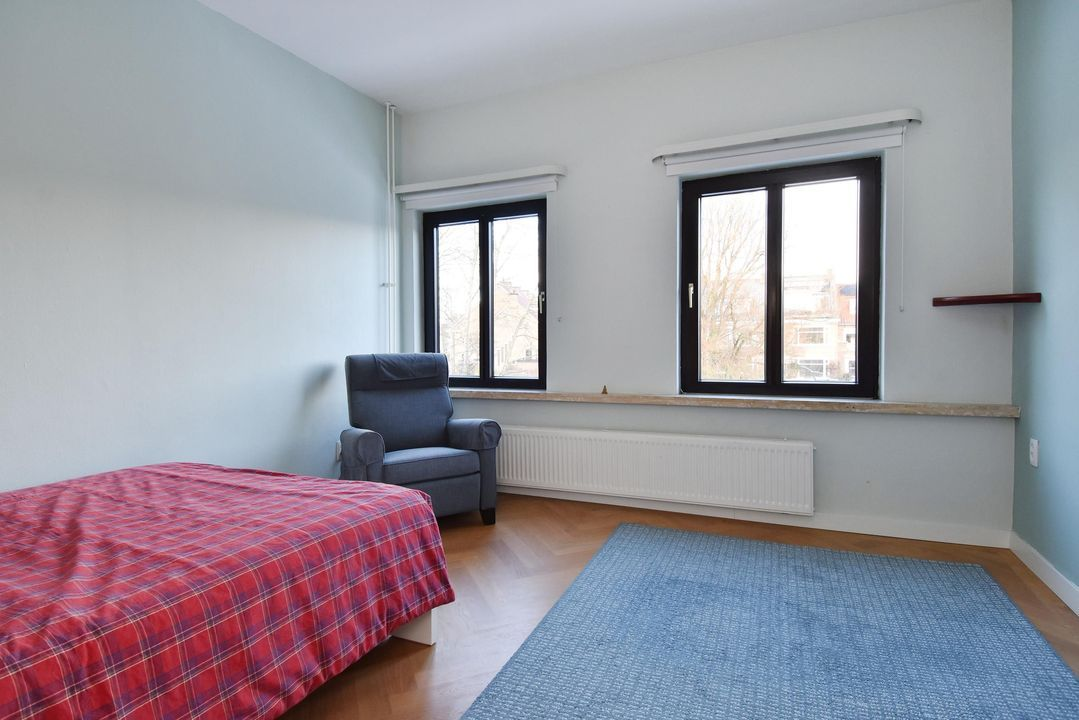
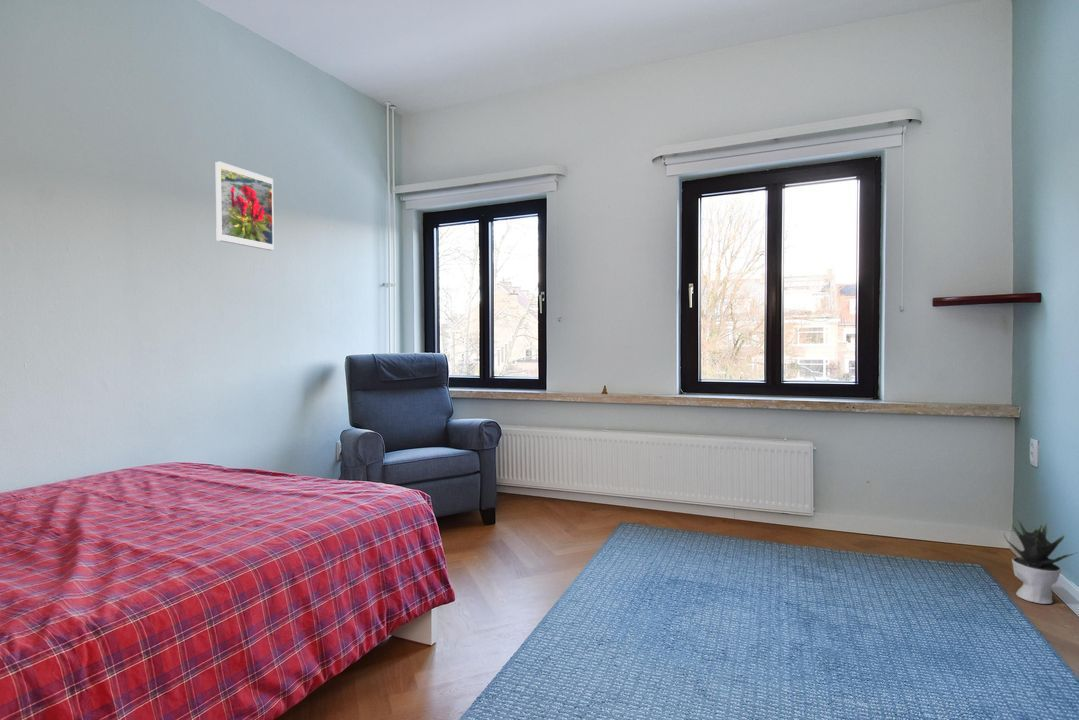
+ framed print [215,161,275,251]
+ potted plant [1003,516,1077,605]
